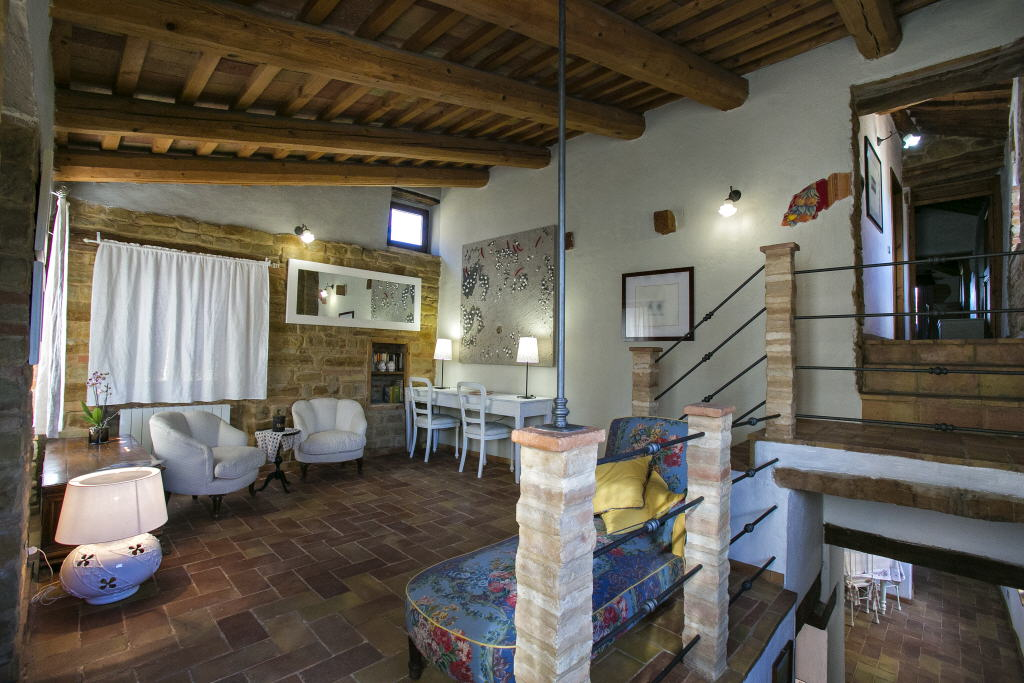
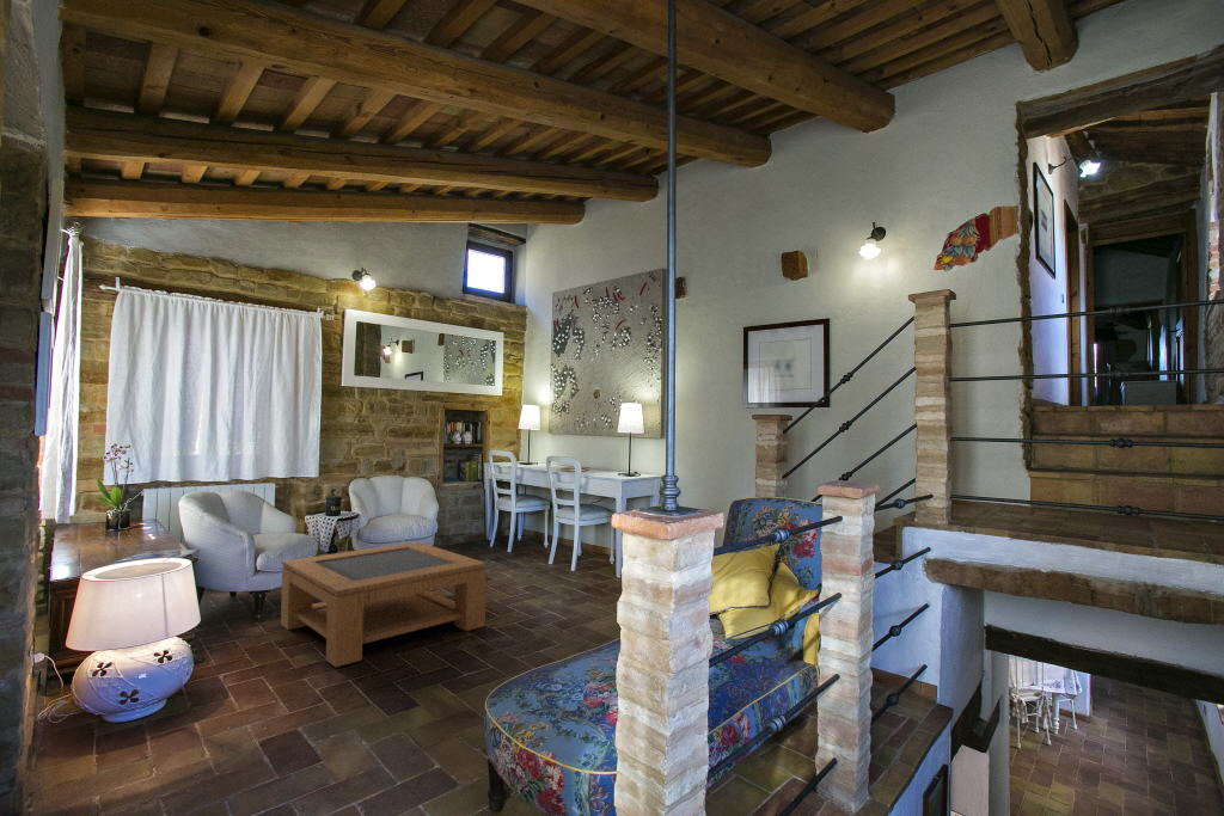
+ coffee table [280,541,488,668]
